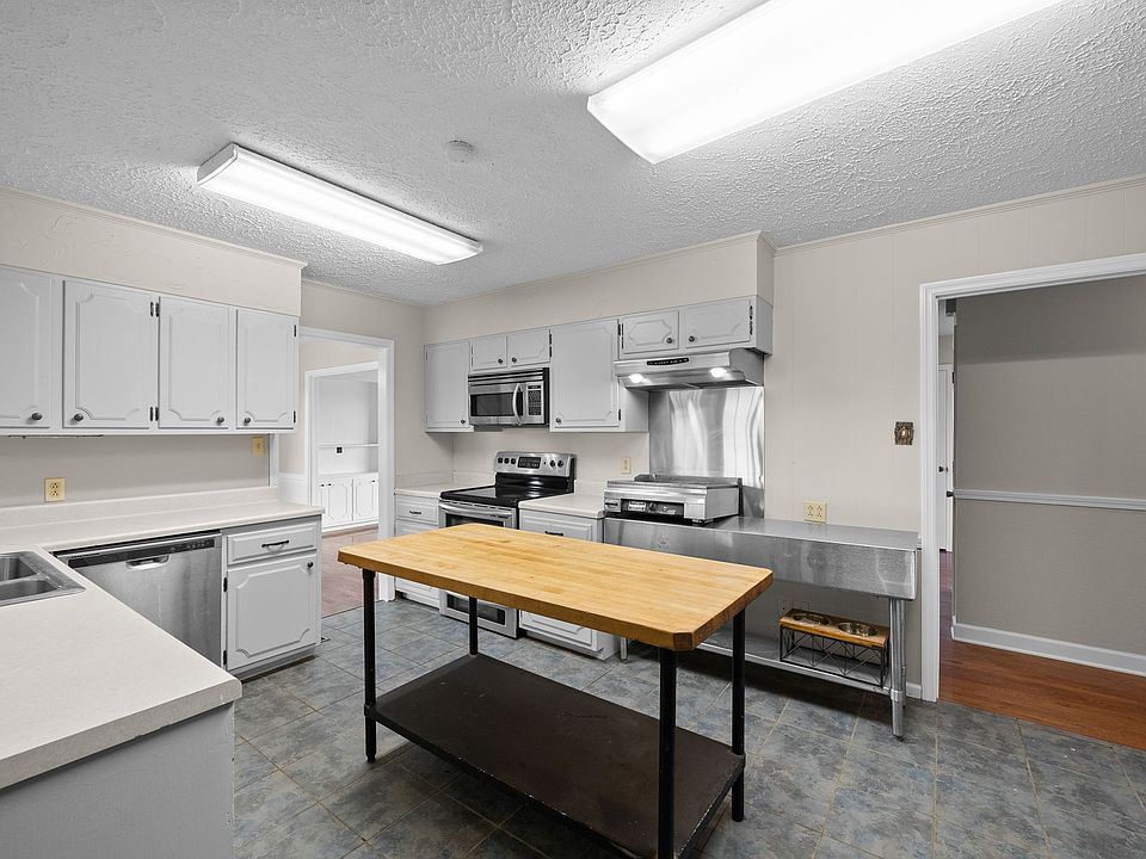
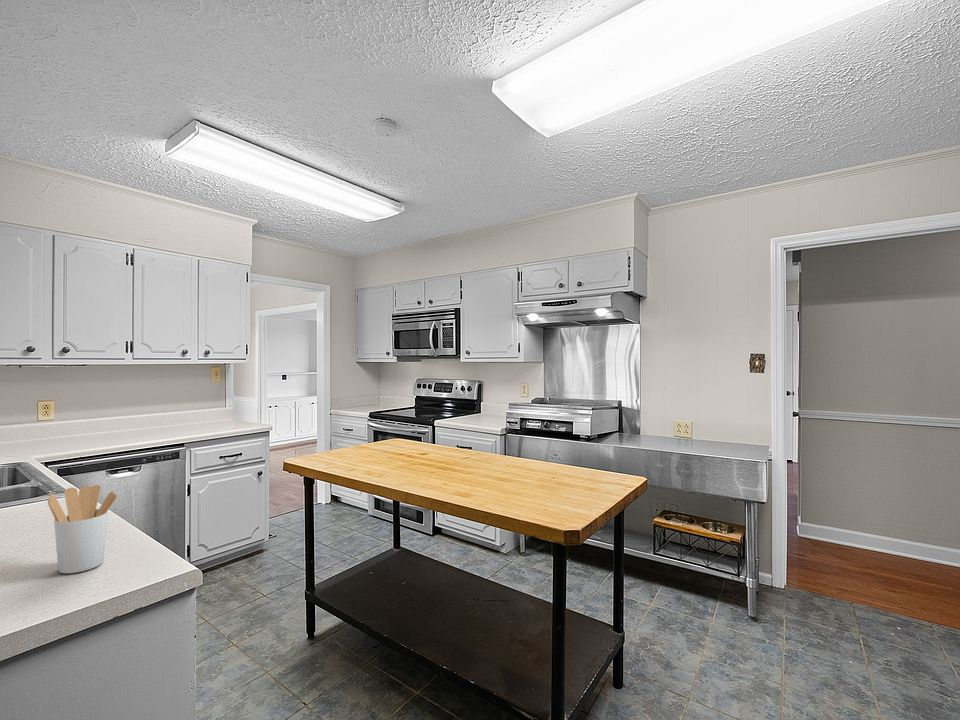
+ utensil holder [47,484,118,574]
